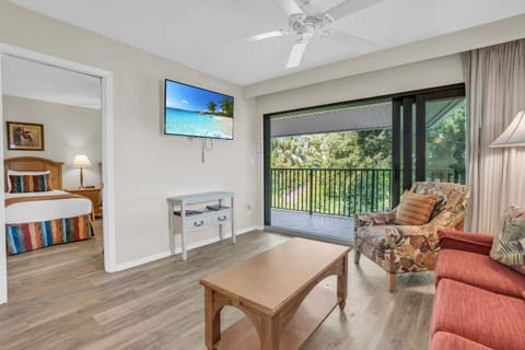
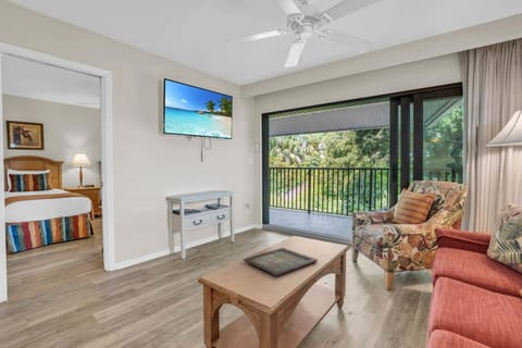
+ icon panel [243,247,319,277]
